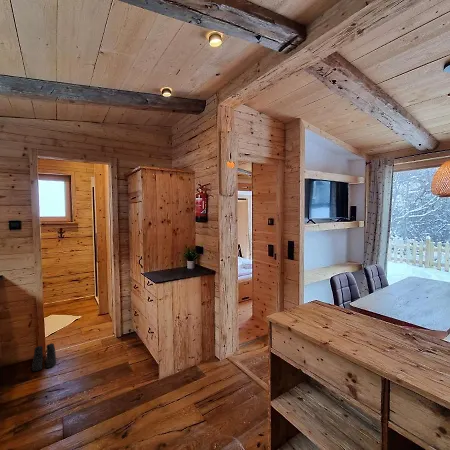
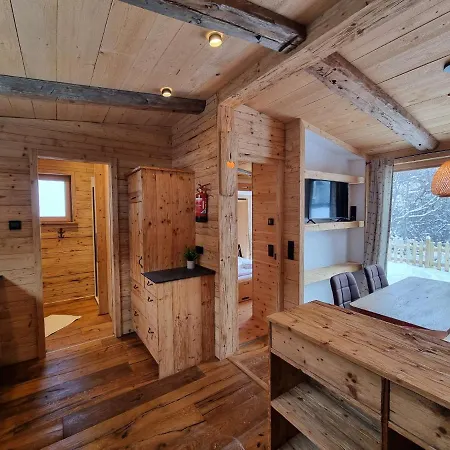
- boots [31,342,57,372]
